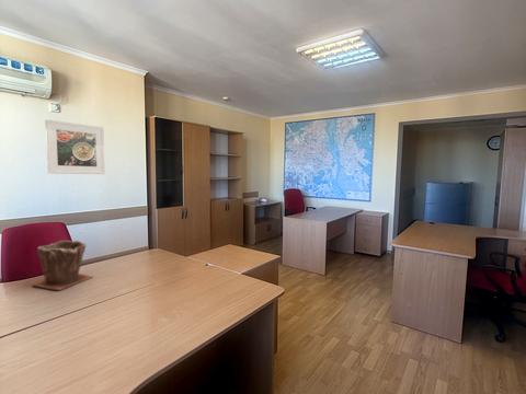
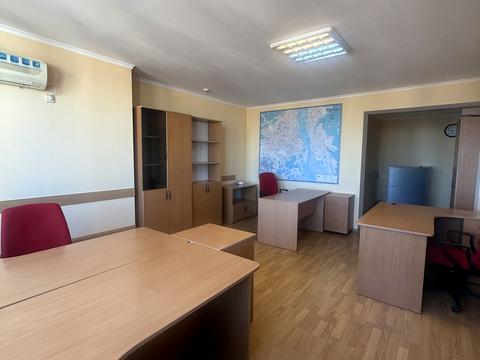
- plant pot [31,239,94,291]
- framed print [44,118,106,175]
